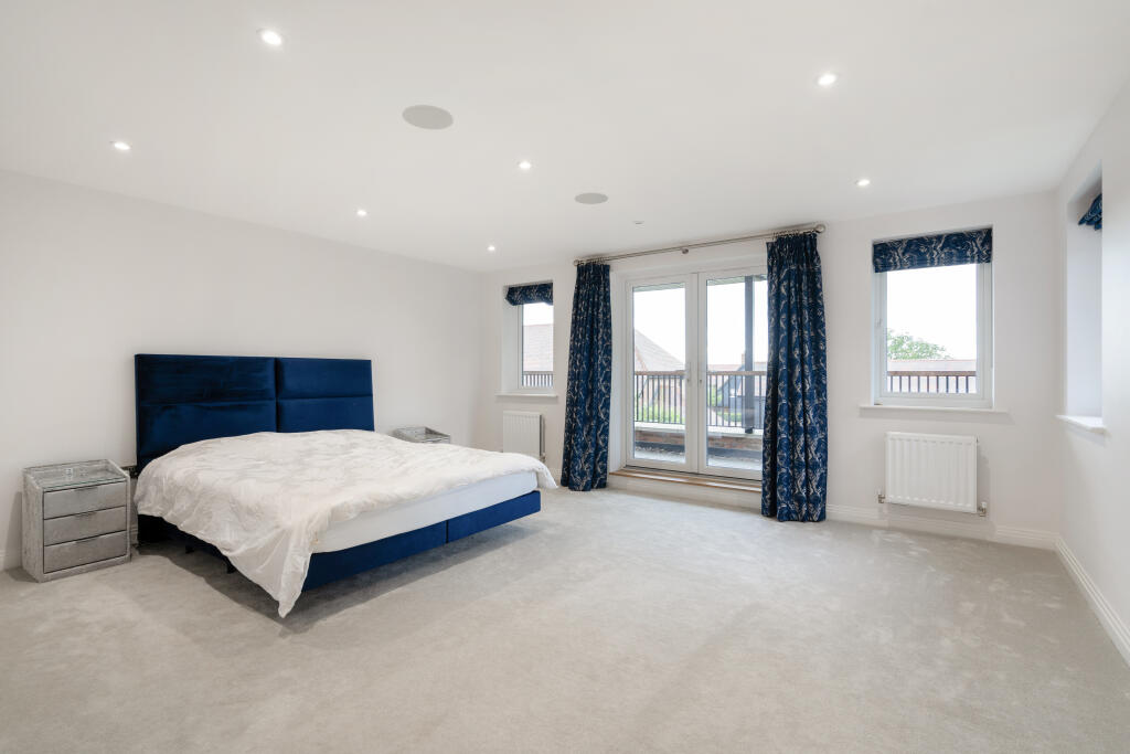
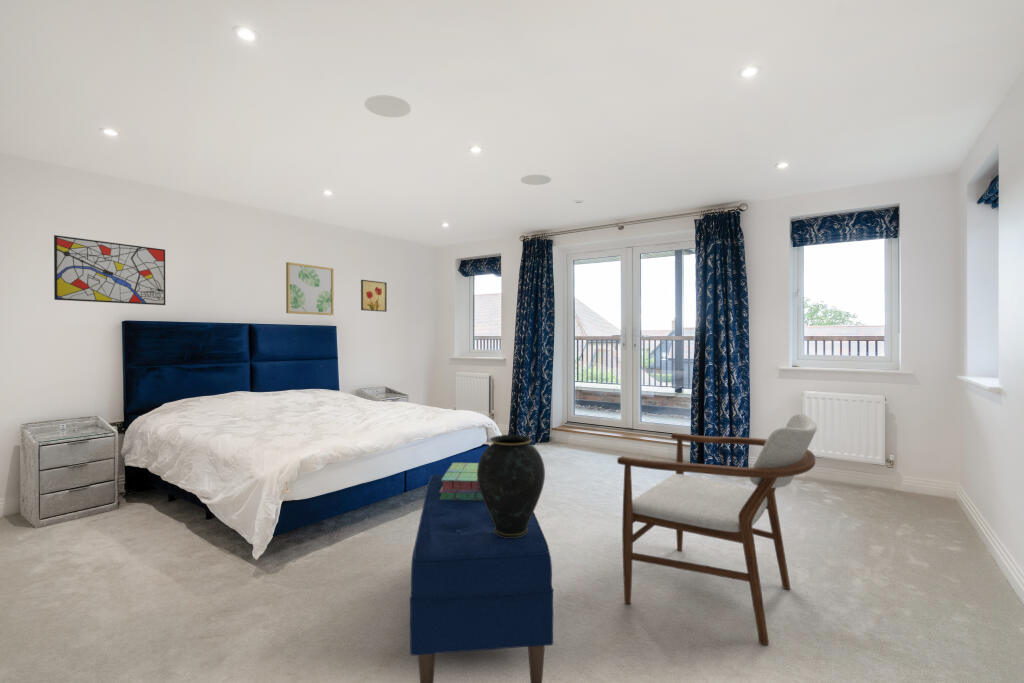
+ bench [409,473,554,683]
+ stack of books [439,462,483,500]
+ wall art [285,261,335,316]
+ vase [477,434,546,538]
+ wall art [53,234,166,306]
+ armchair [616,412,818,646]
+ wall art [360,279,388,313]
